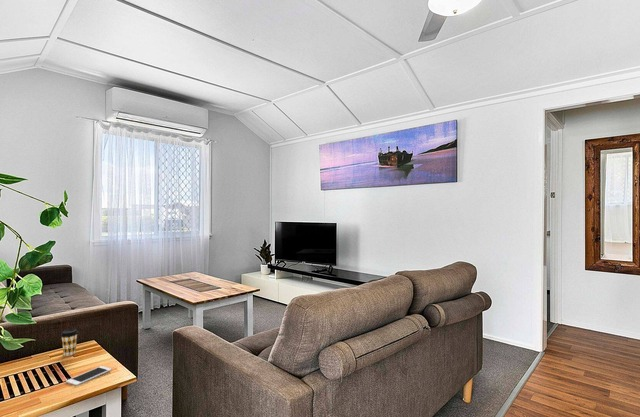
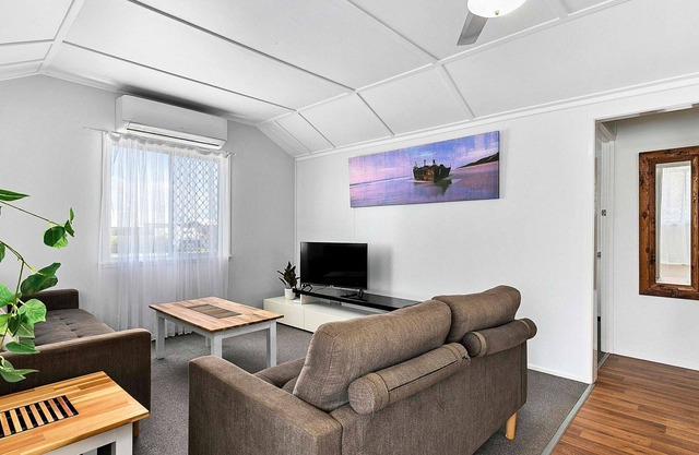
- cell phone [65,365,112,387]
- coffee cup [60,328,79,357]
